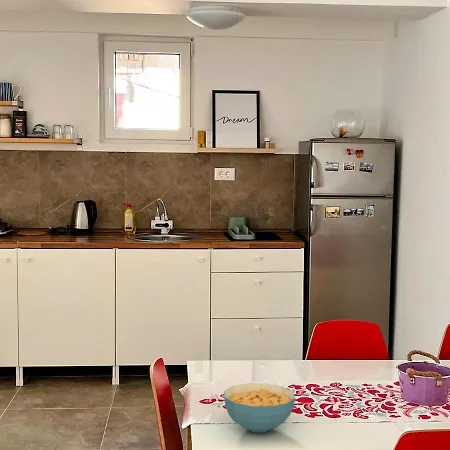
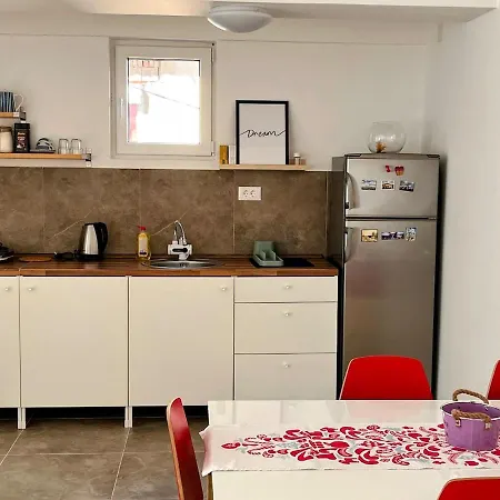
- cereal bowl [223,382,296,434]
